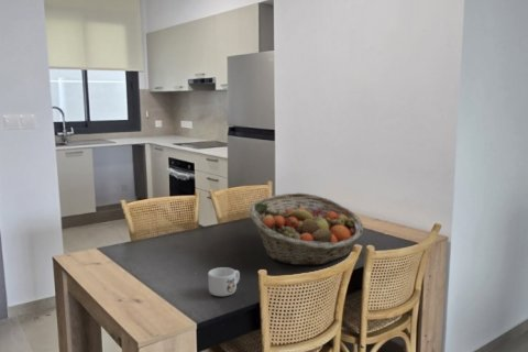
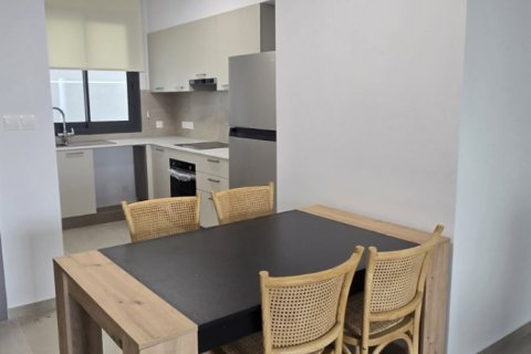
- fruit basket [248,191,364,266]
- mug [207,266,241,297]
